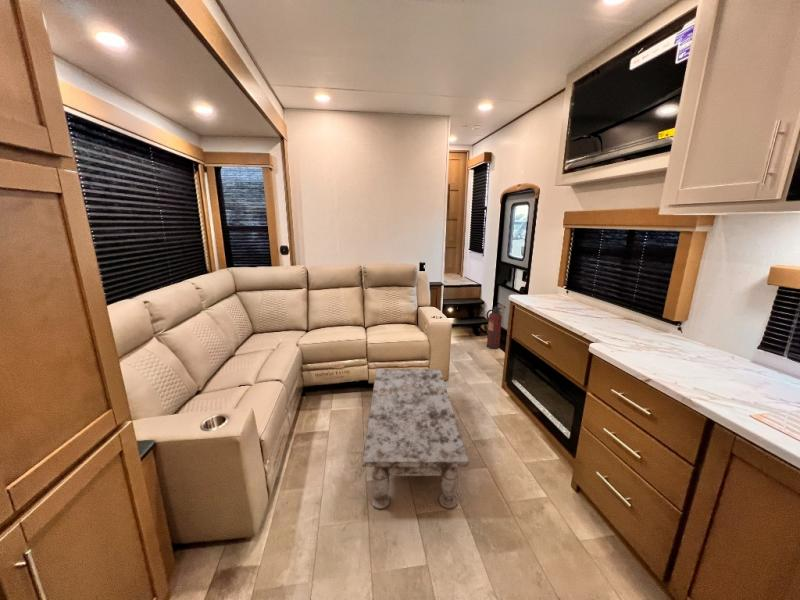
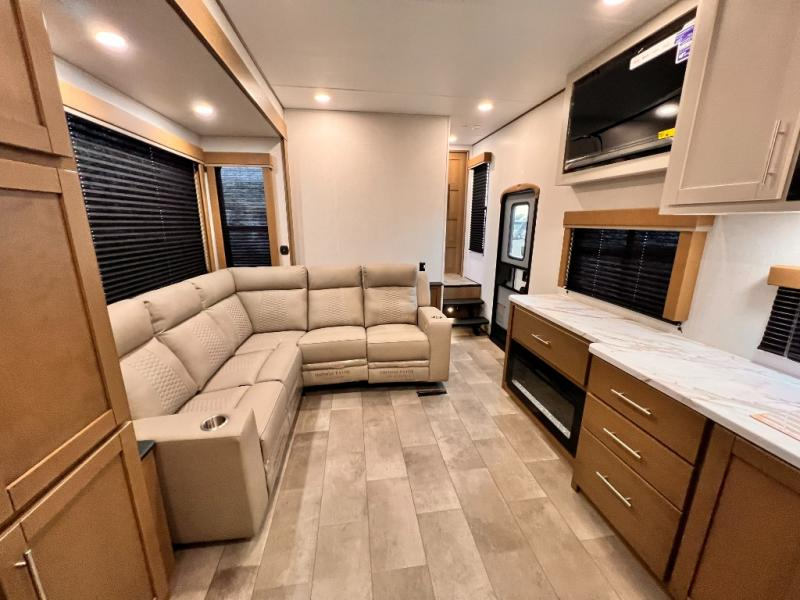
- coffee table [362,368,470,510]
- fire extinguisher [485,305,503,350]
